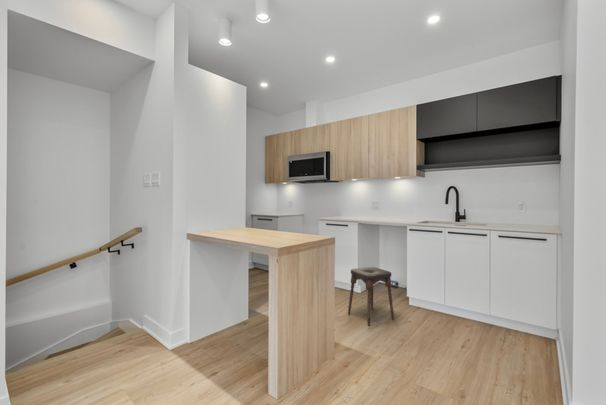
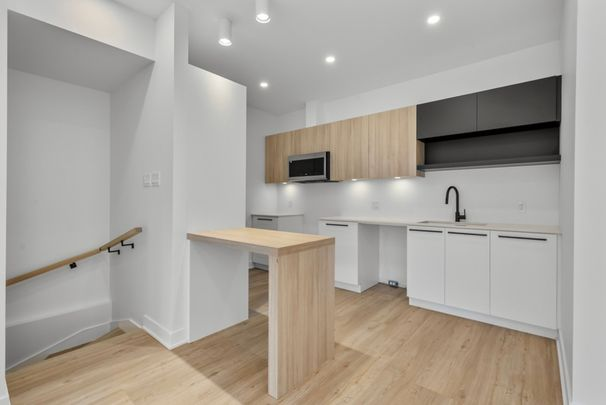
- stool [347,266,395,326]
